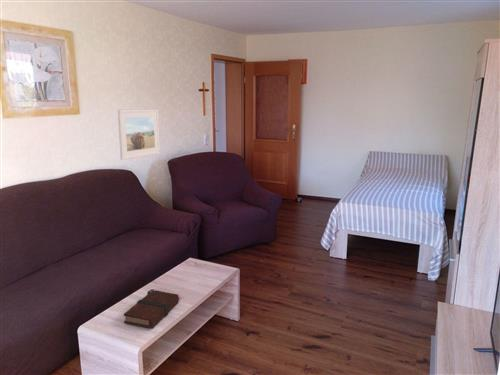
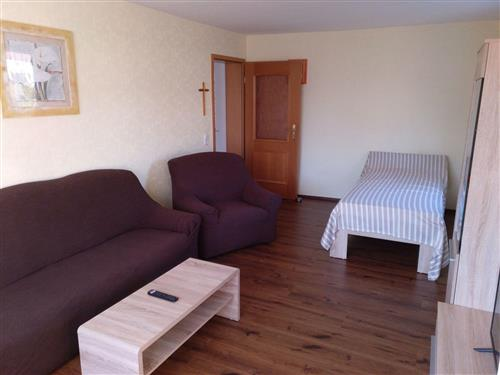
- book [123,289,179,330]
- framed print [117,109,161,161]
